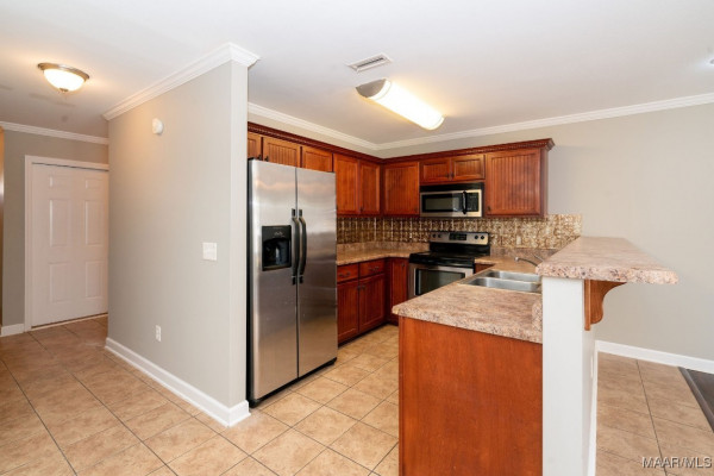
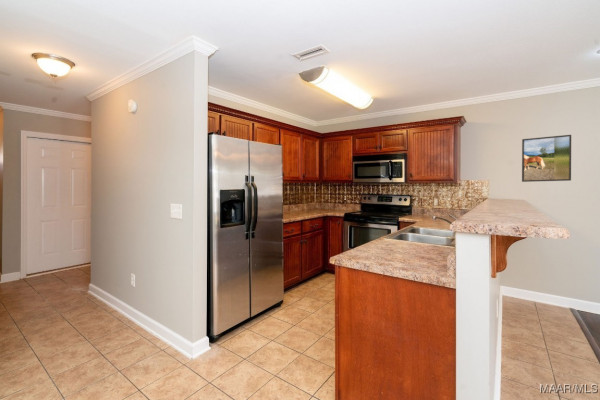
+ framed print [521,134,572,183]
